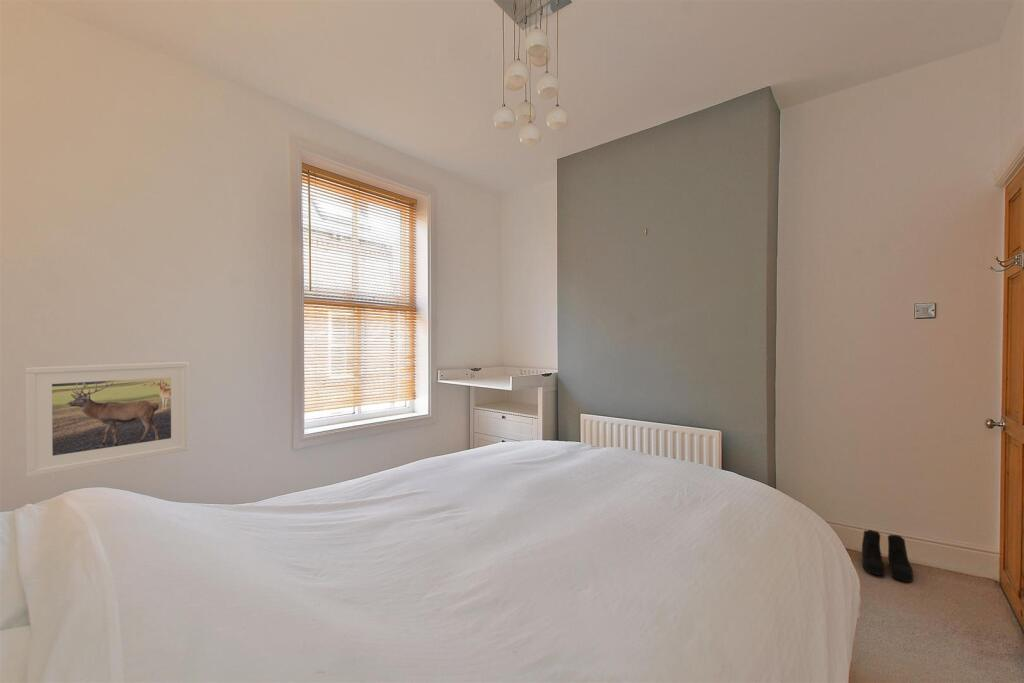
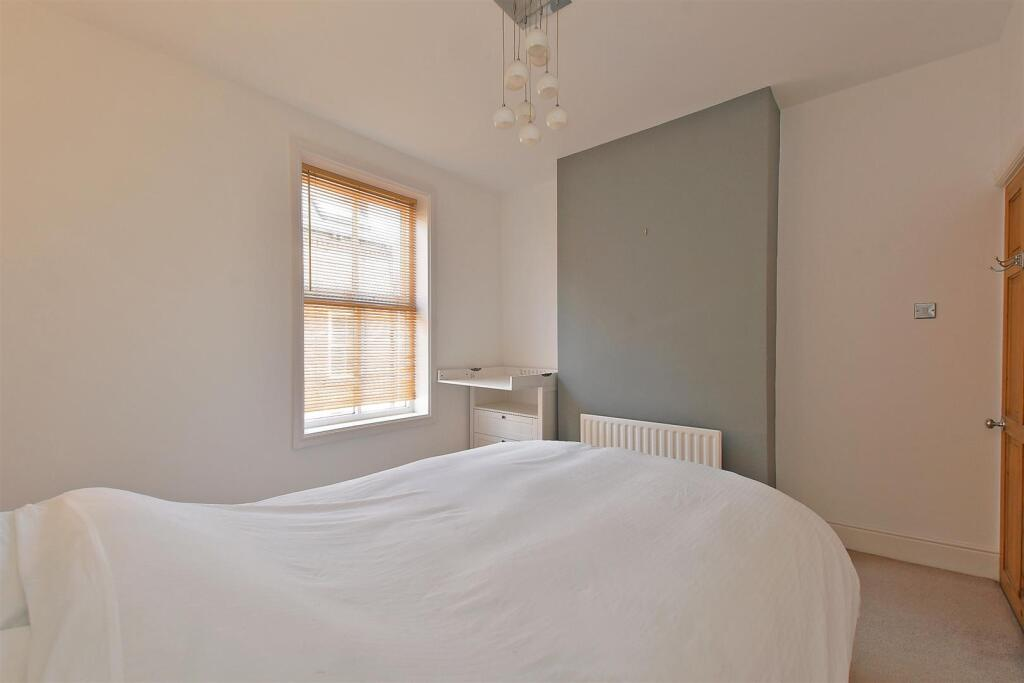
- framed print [25,361,190,478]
- boots [861,529,914,583]
